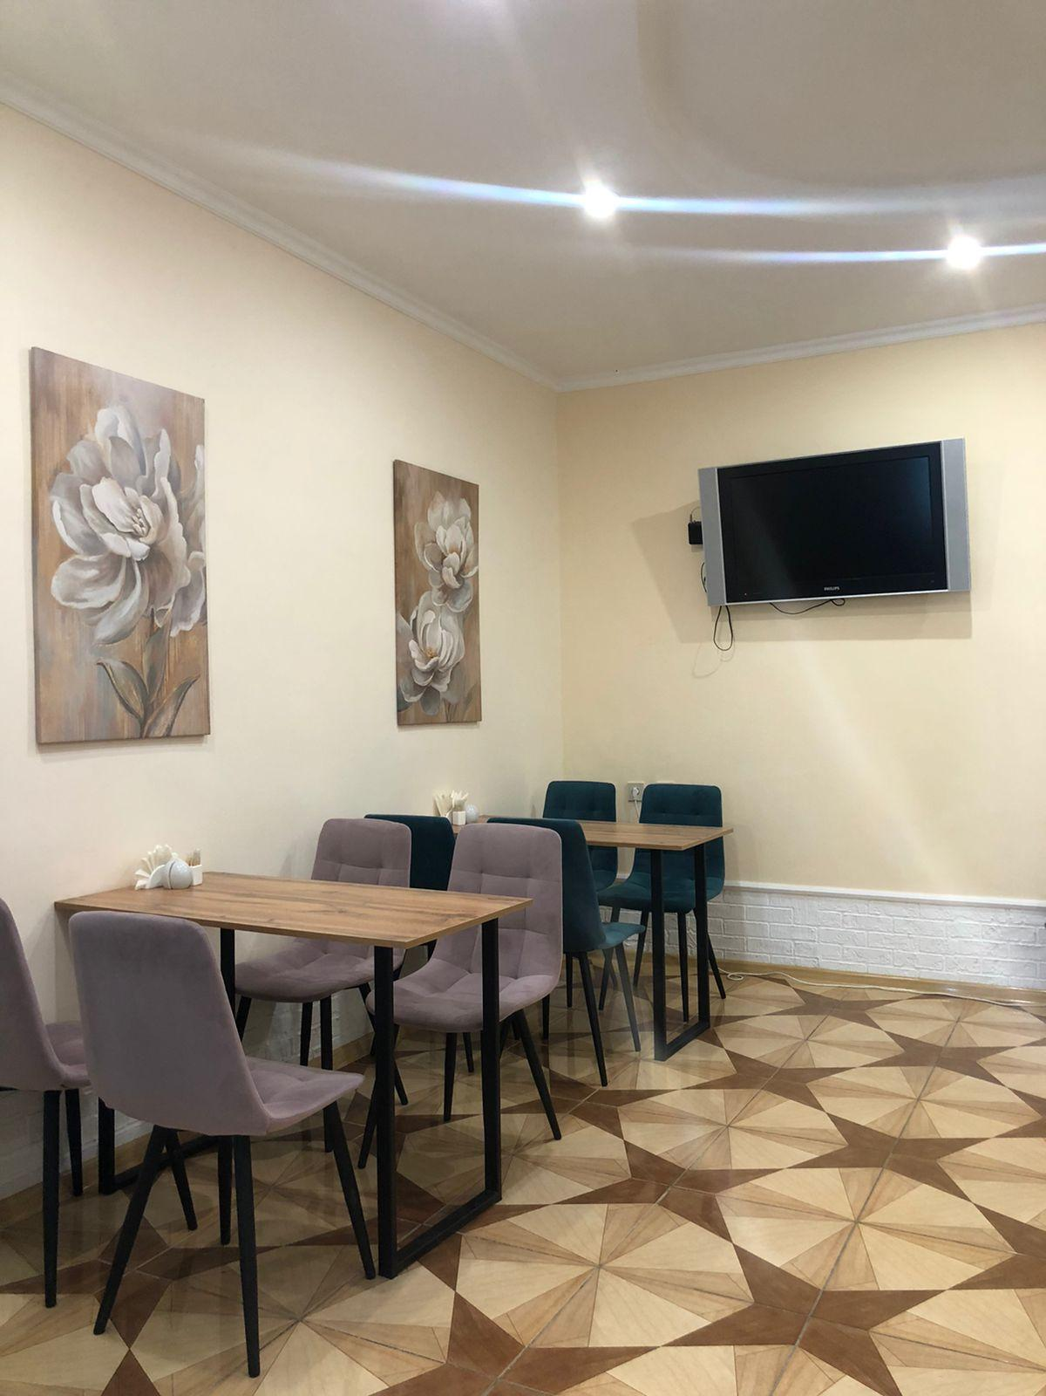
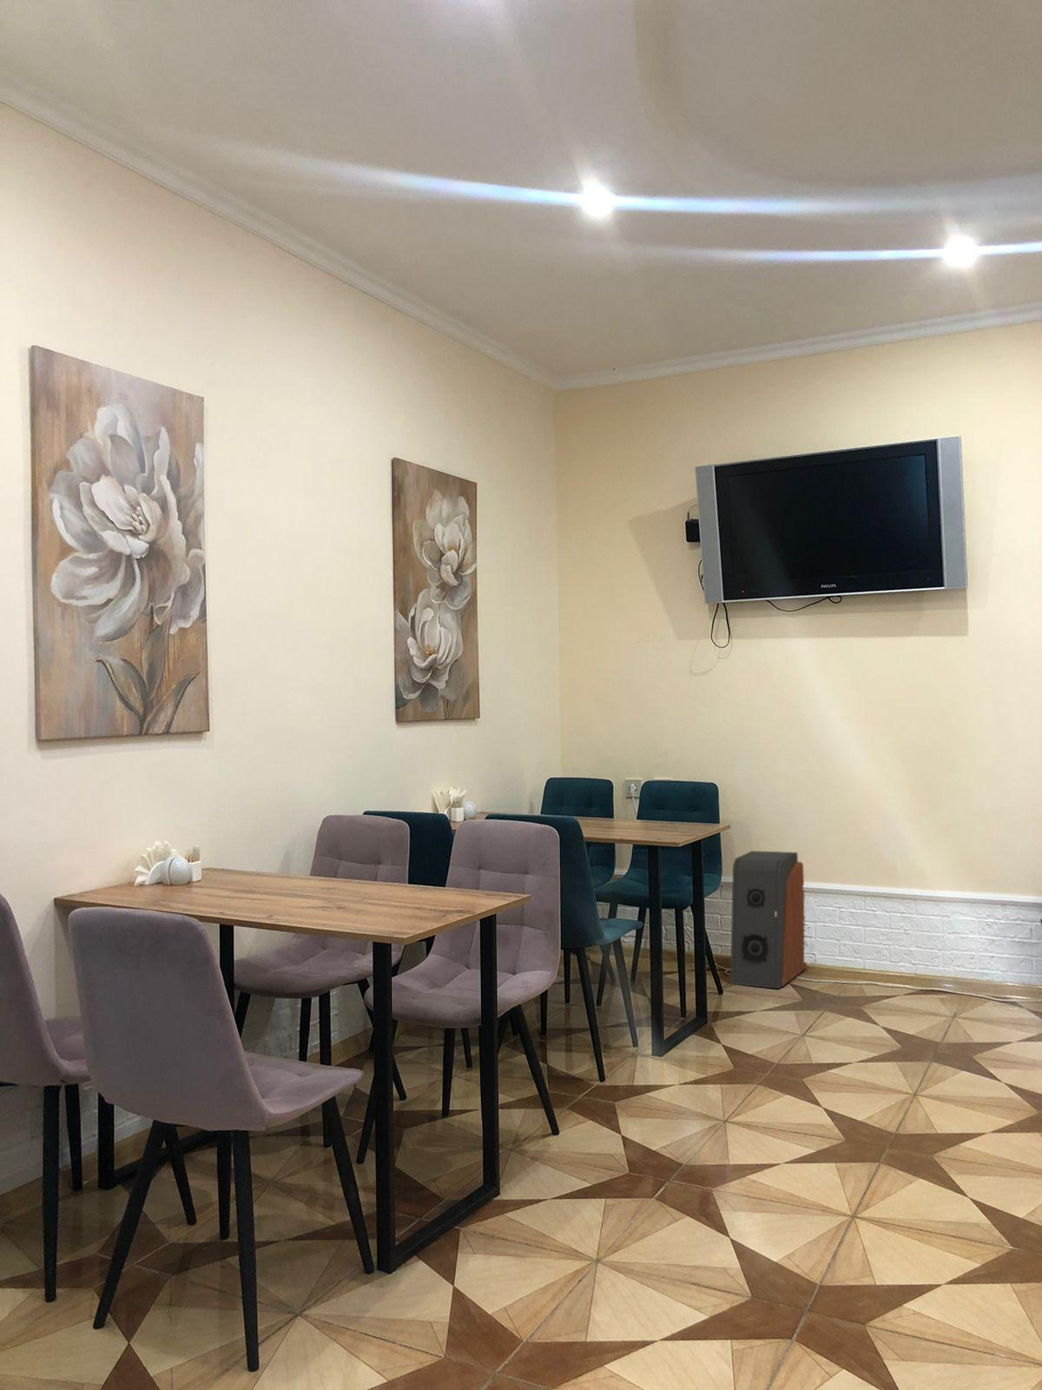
+ speaker [729,850,808,989]
